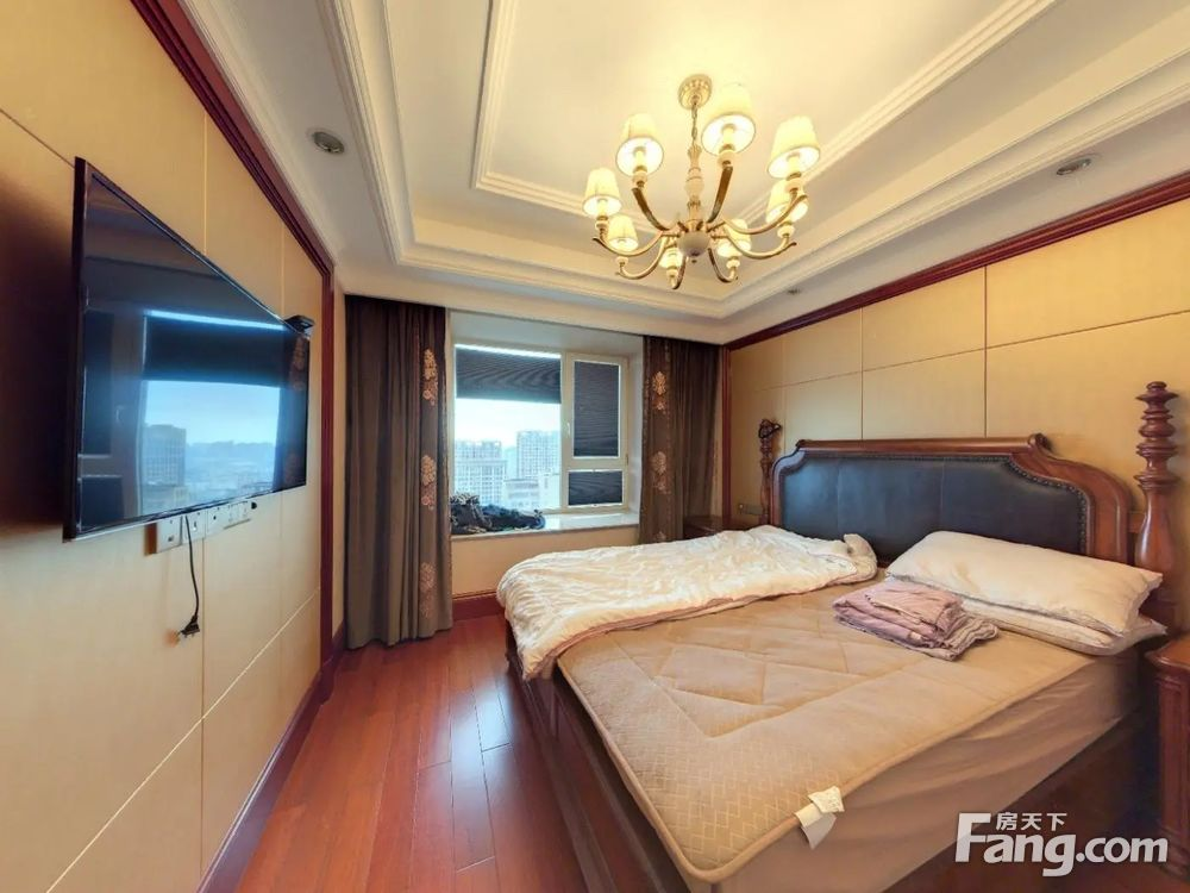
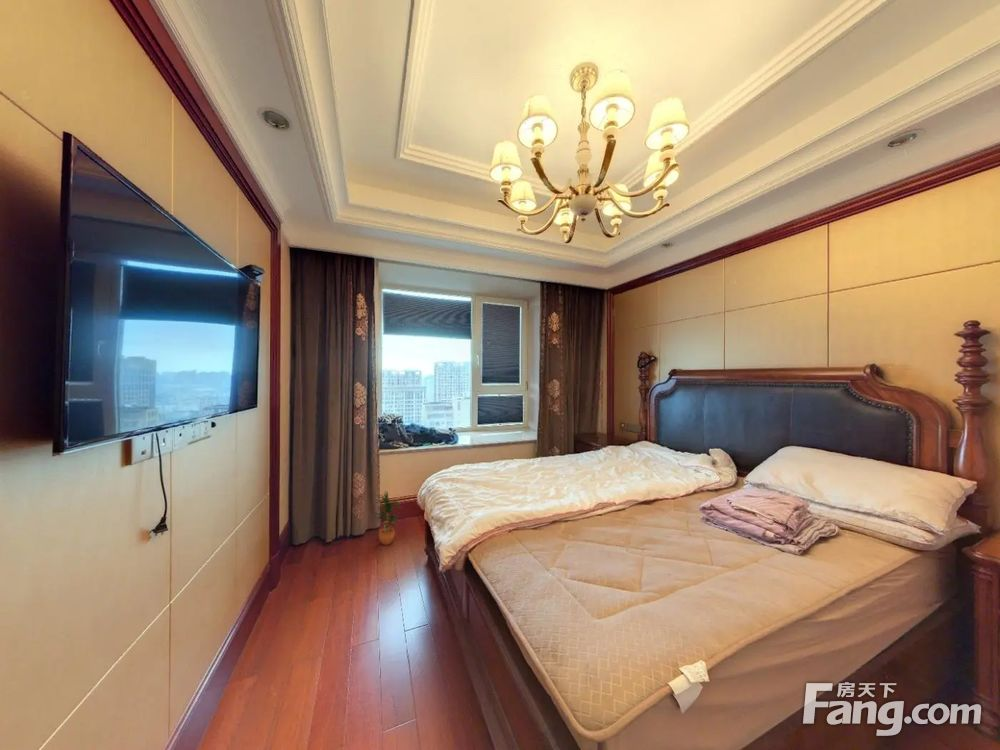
+ potted plant [373,491,404,546]
